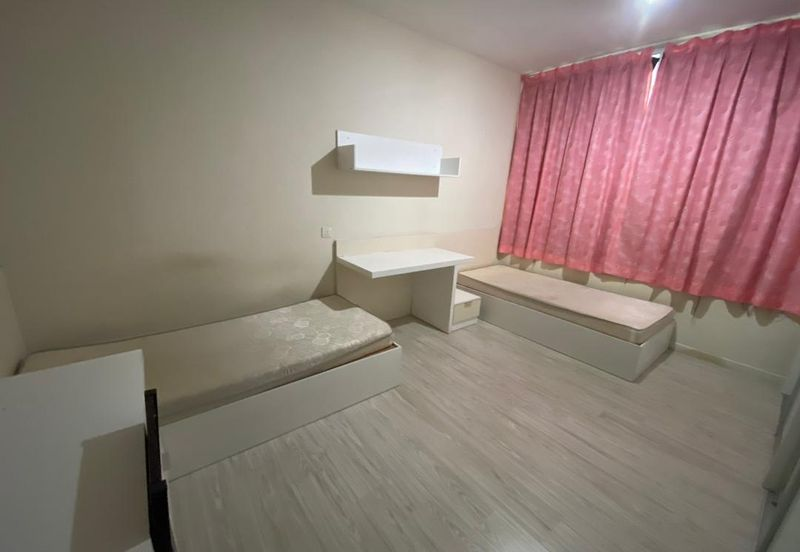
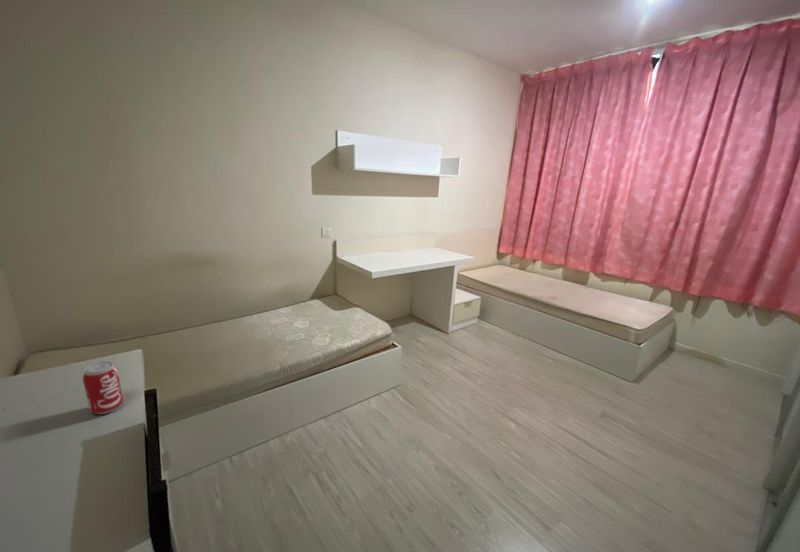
+ beverage can [82,360,124,415]
